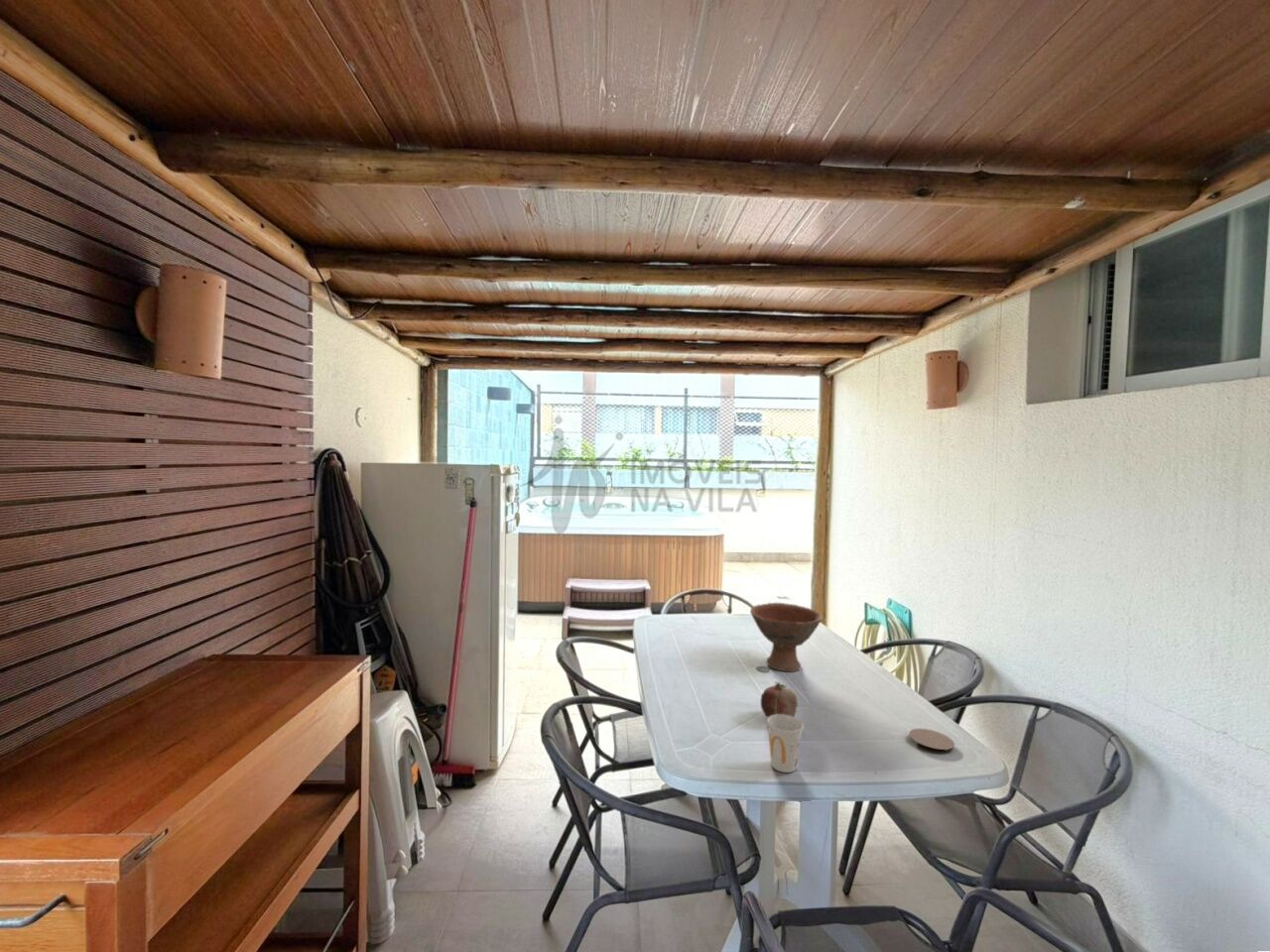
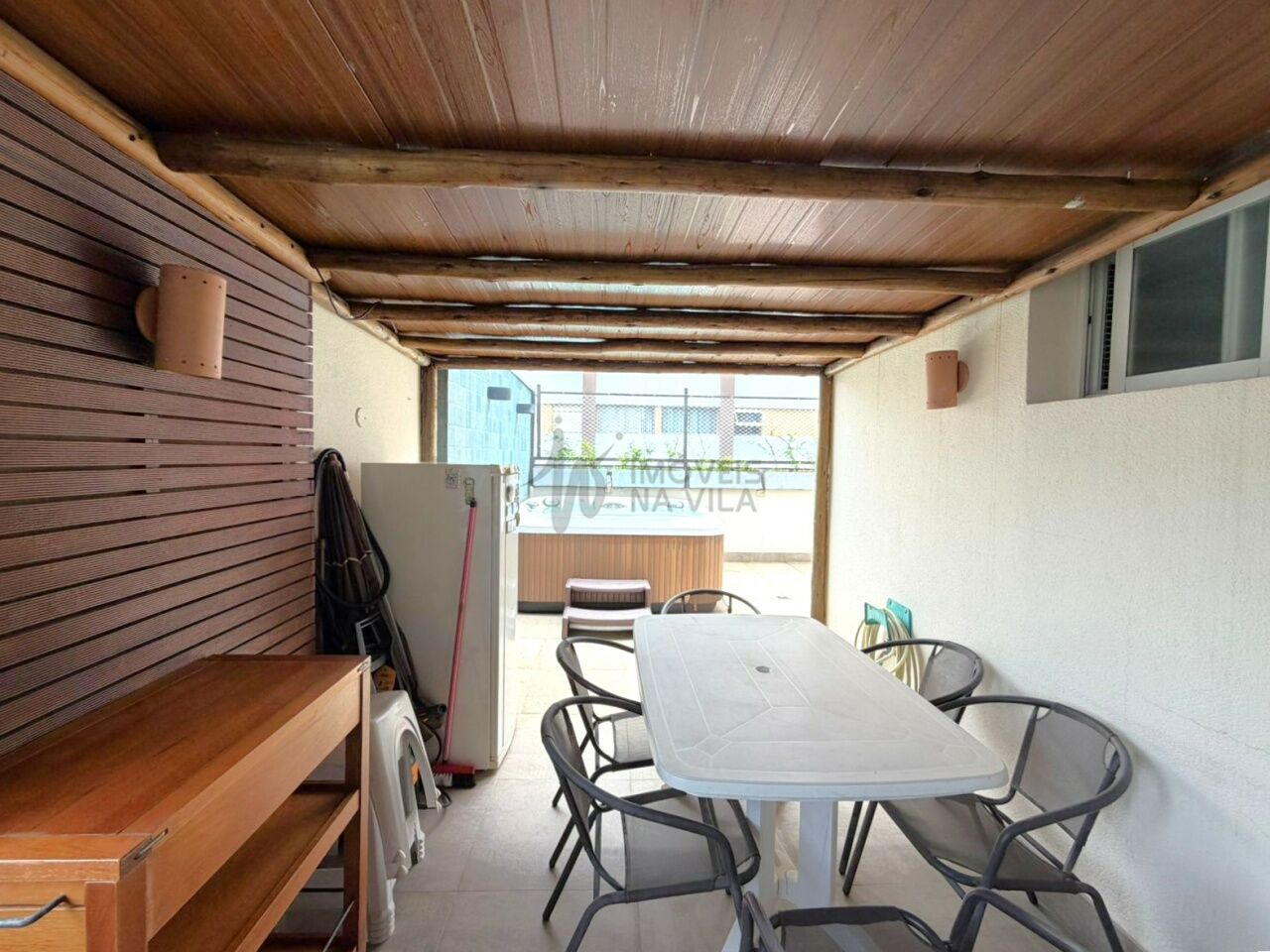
- bowl [749,602,825,673]
- fruit [760,681,799,718]
- cup [766,714,805,773]
- coaster [908,728,955,752]
